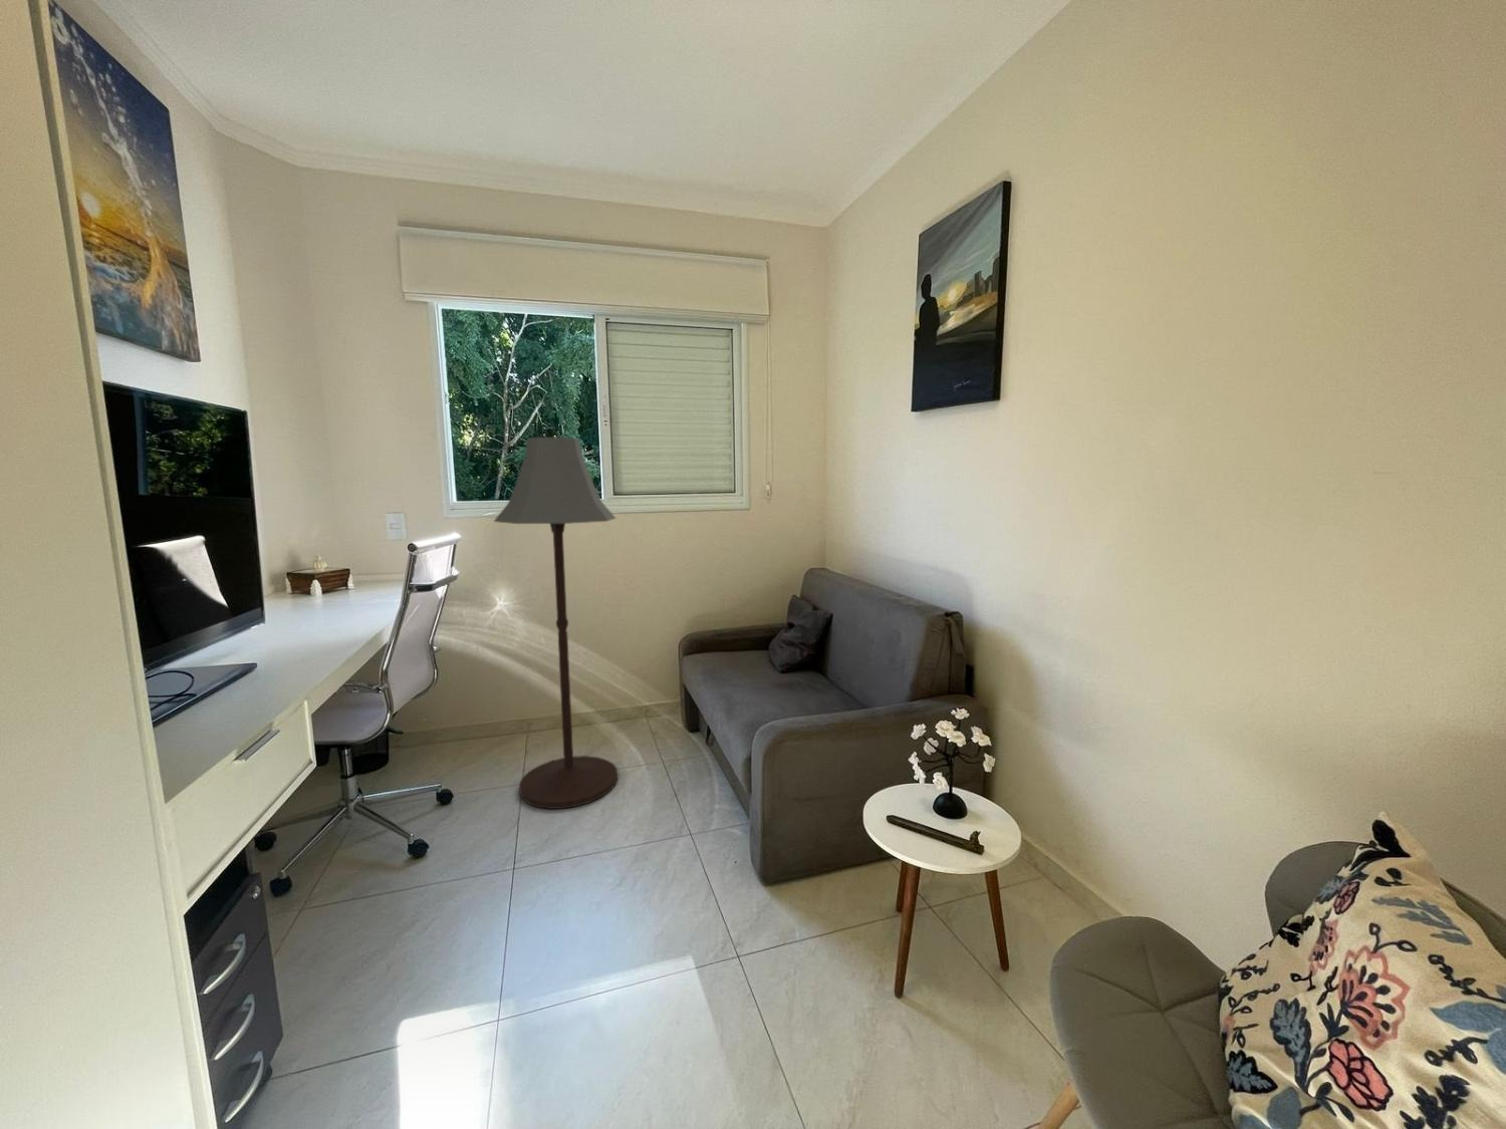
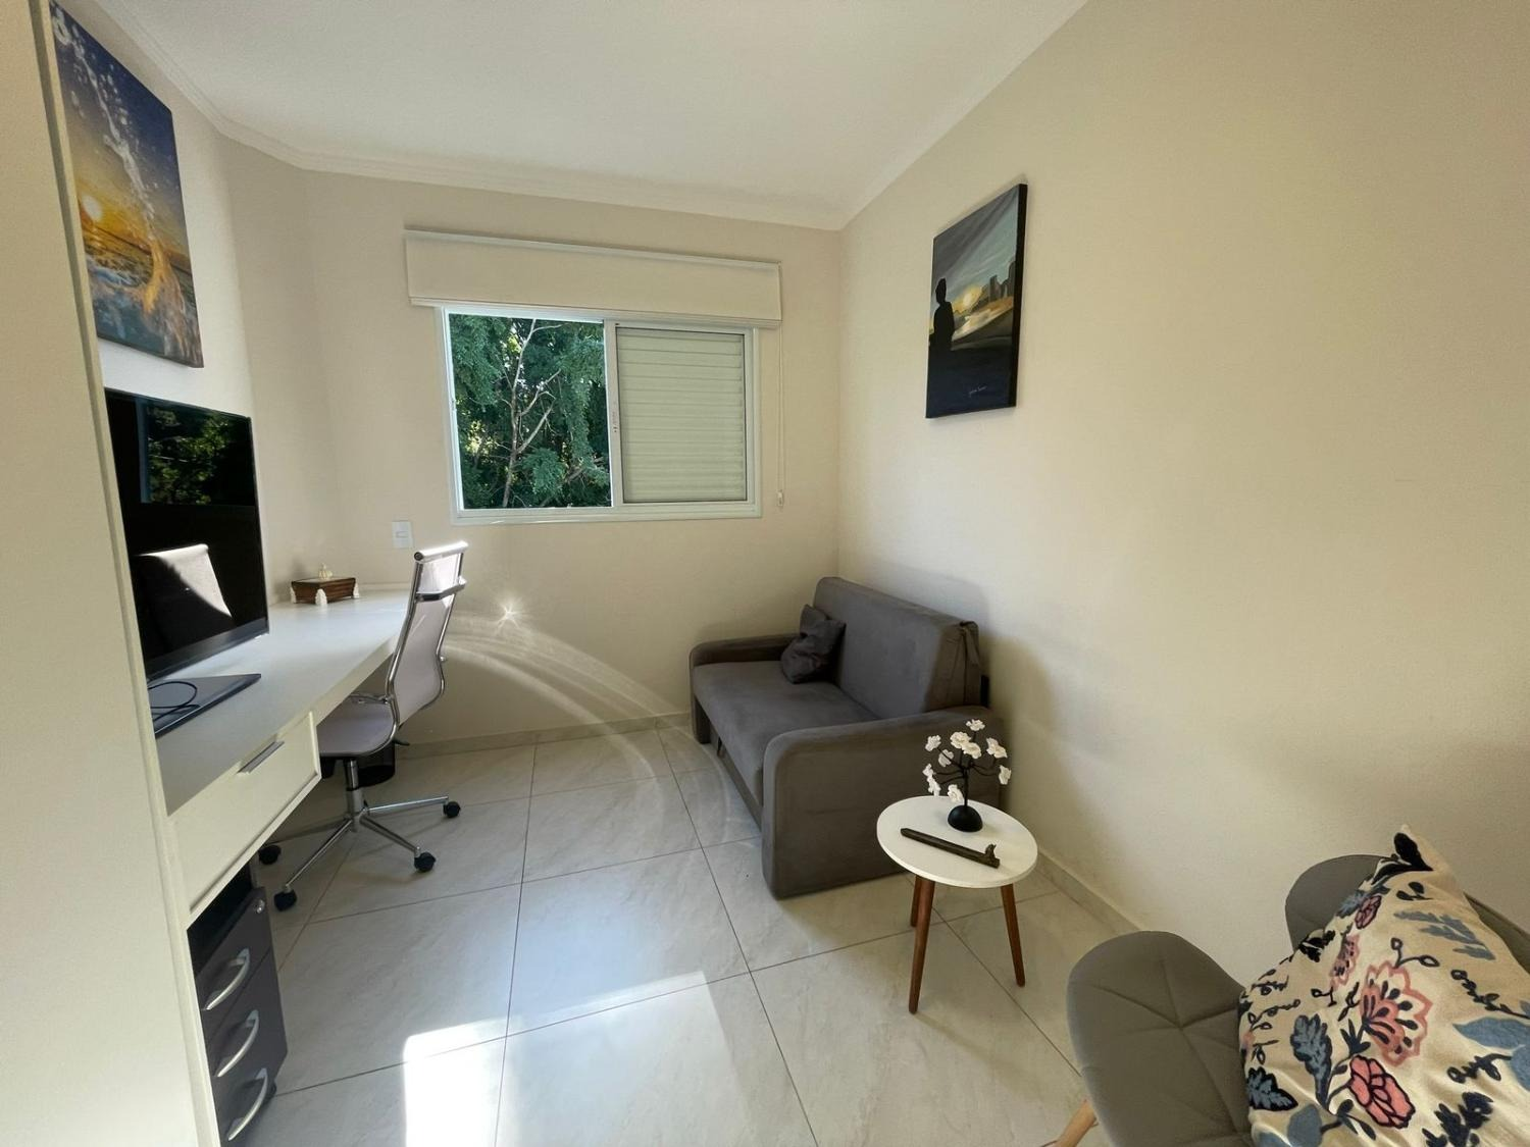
- floor lamp [493,436,619,810]
